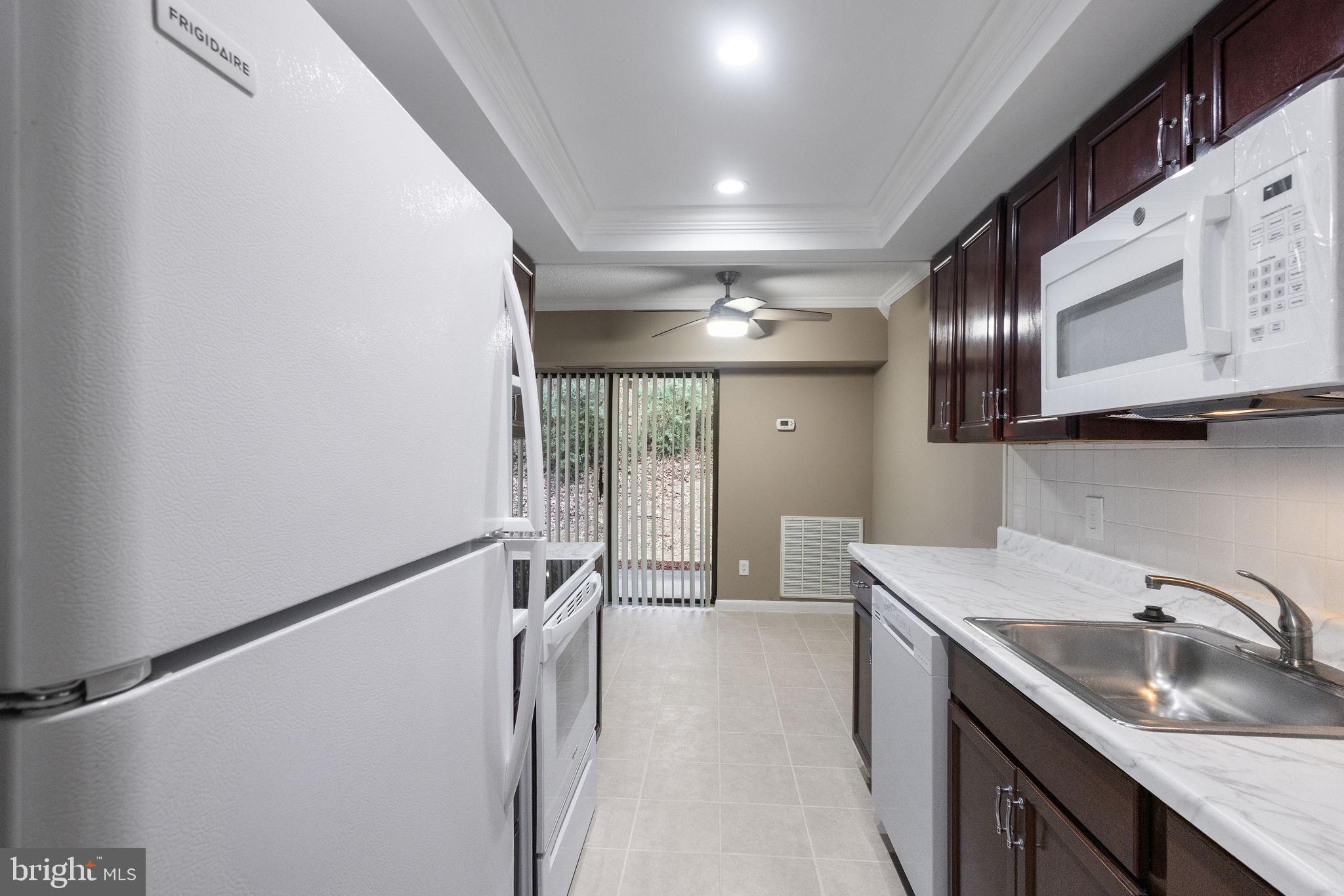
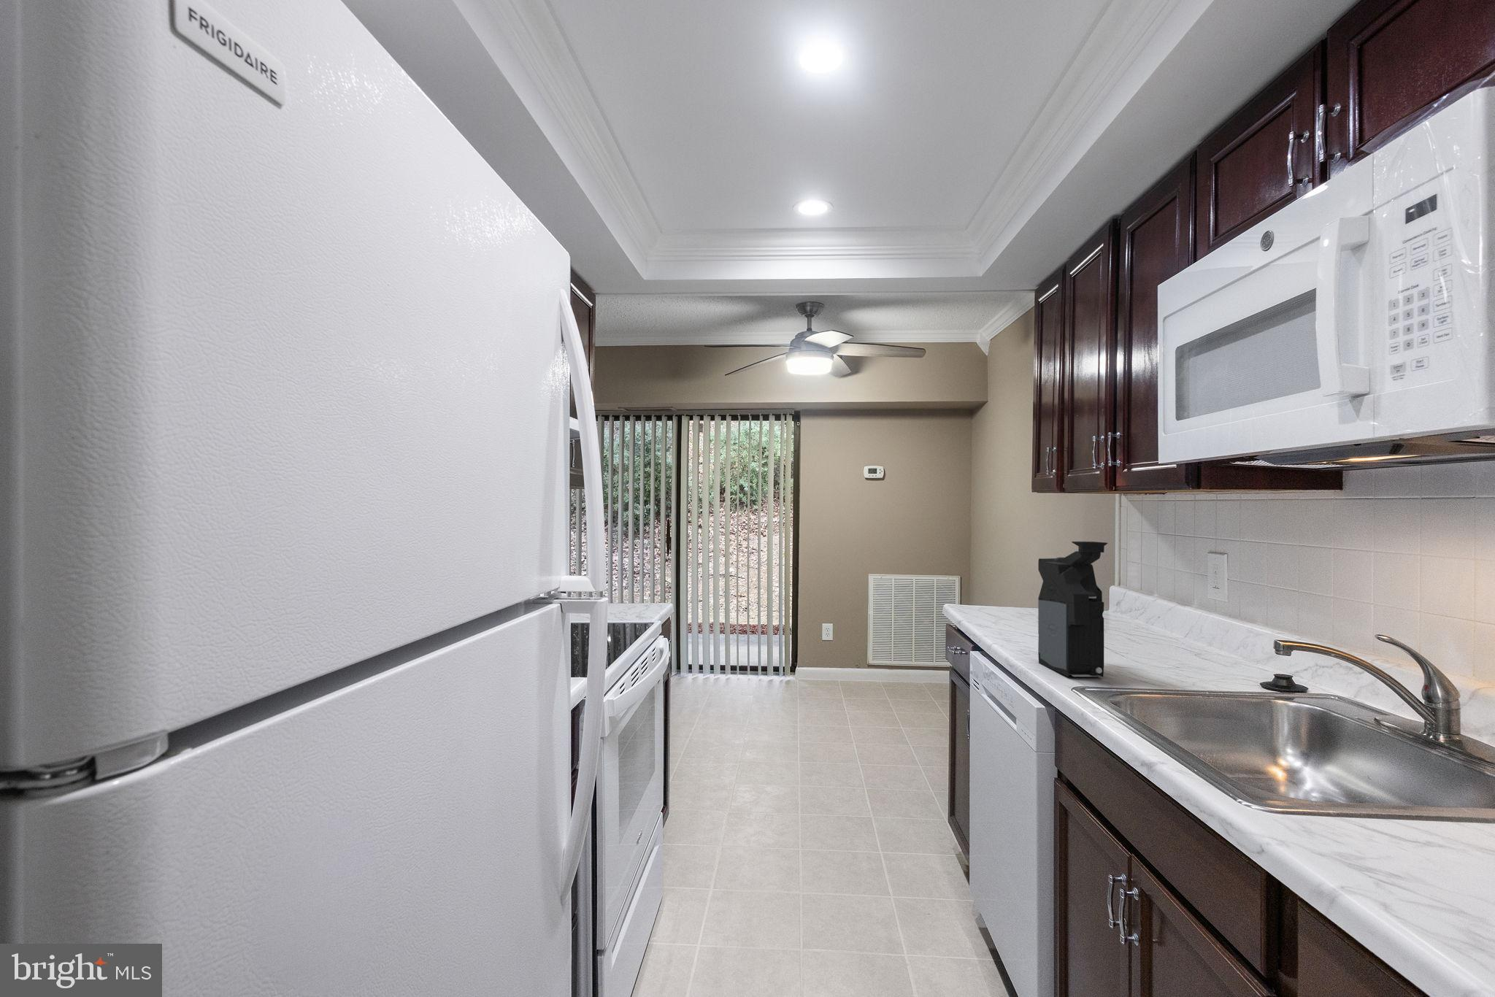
+ coffee maker [1038,541,1108,678]
